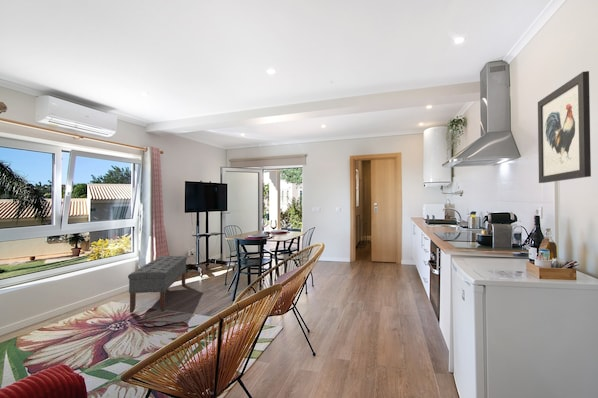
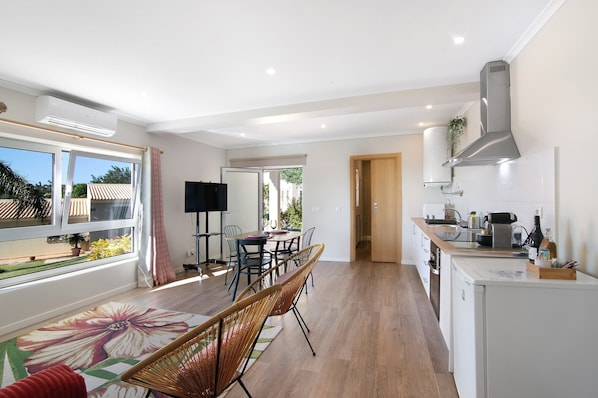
- bench [127,255,188,314]
- wall art [537,70,592,184]
